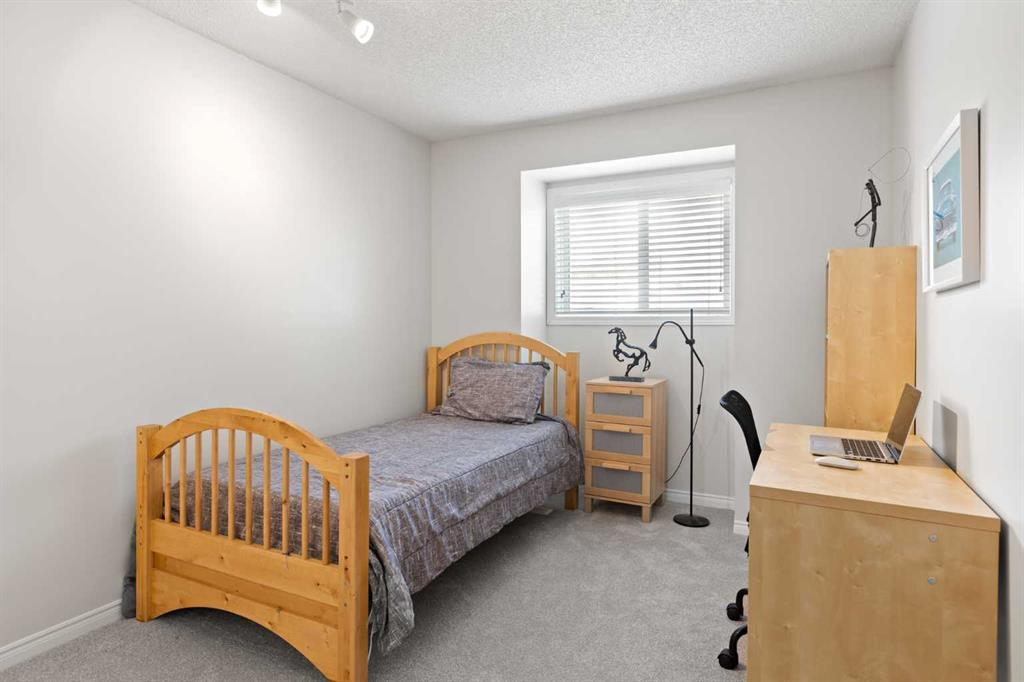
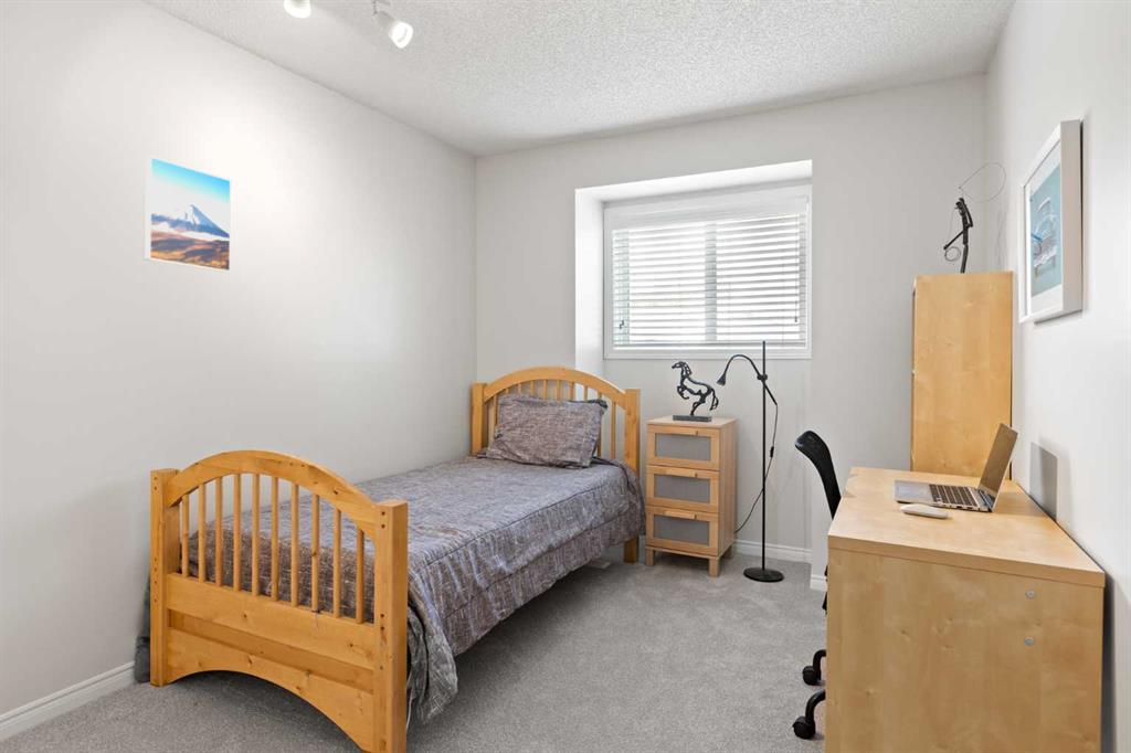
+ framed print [144,155,233,274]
